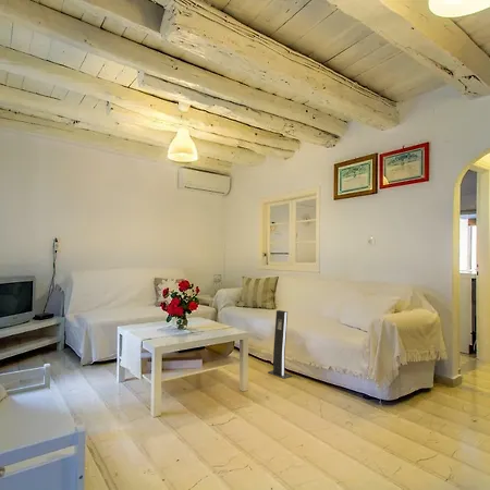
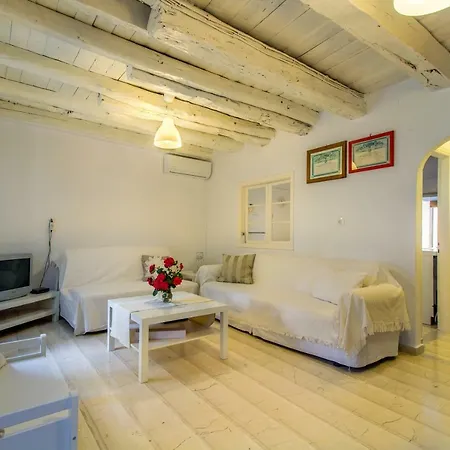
- speaker [267,309,293,380]
